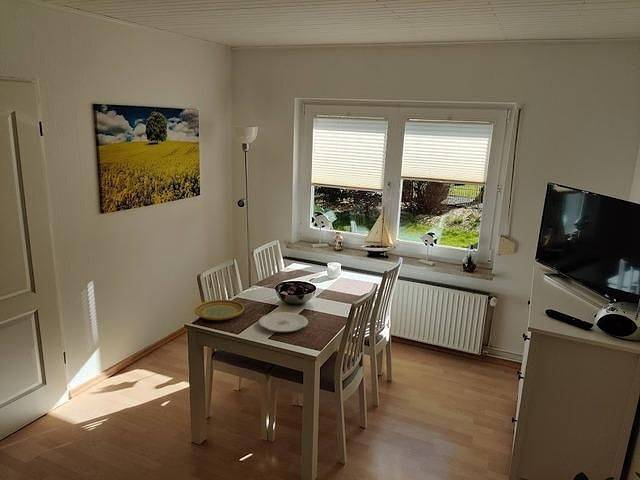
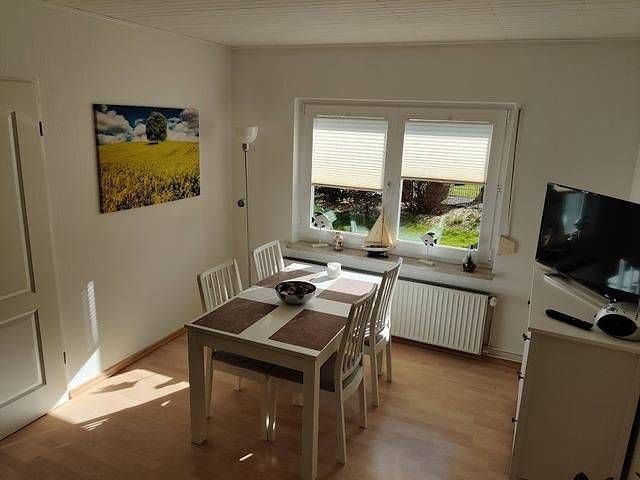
- plate [193,299,245,321]
- plate [258,311,309,333]
